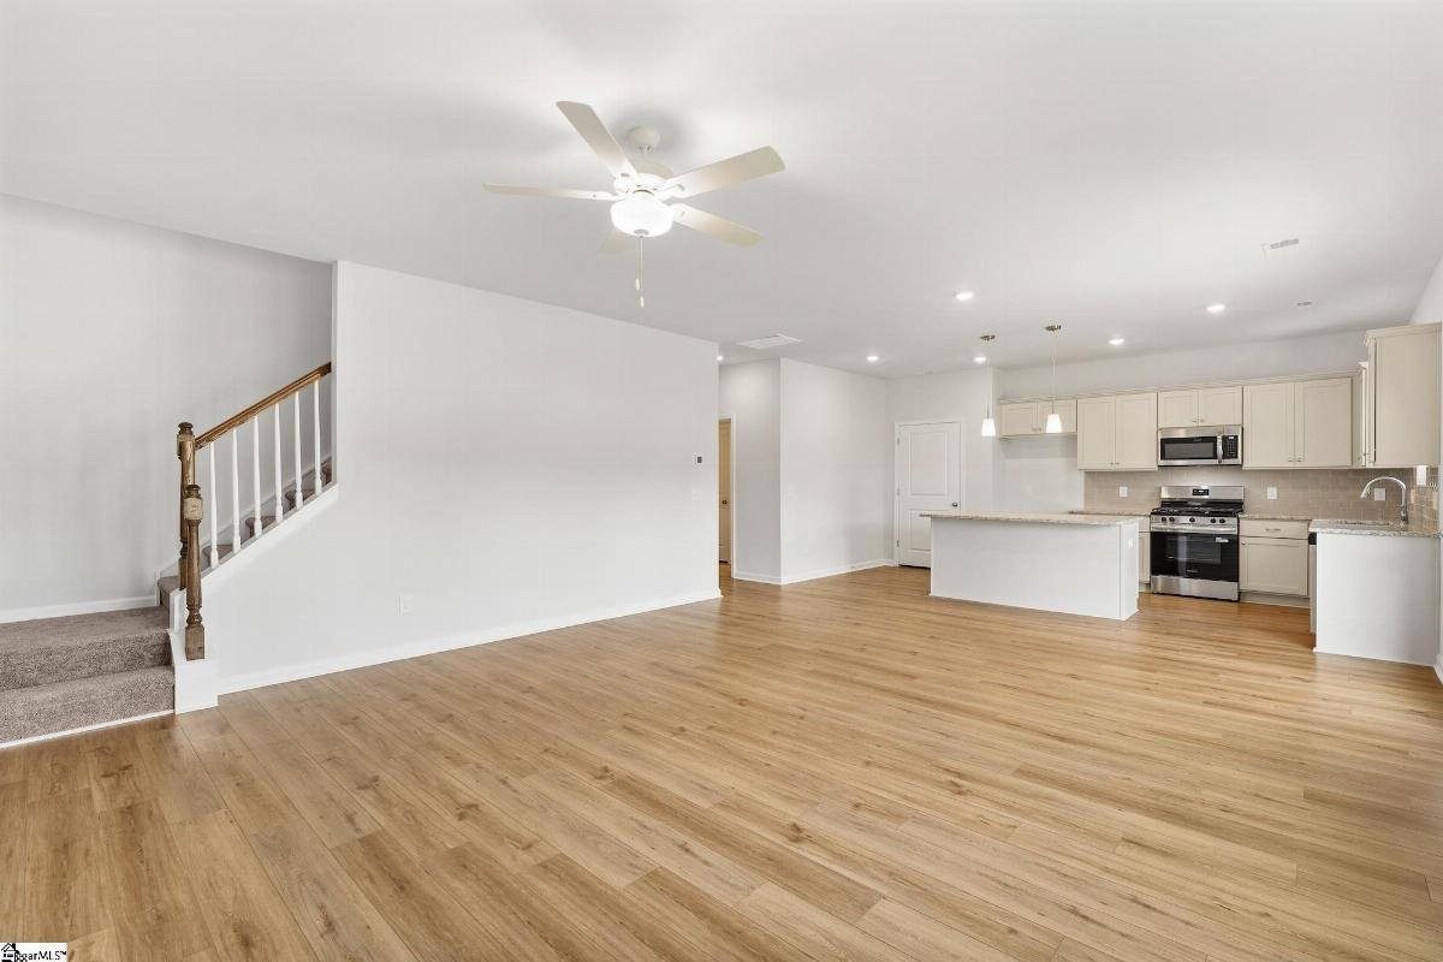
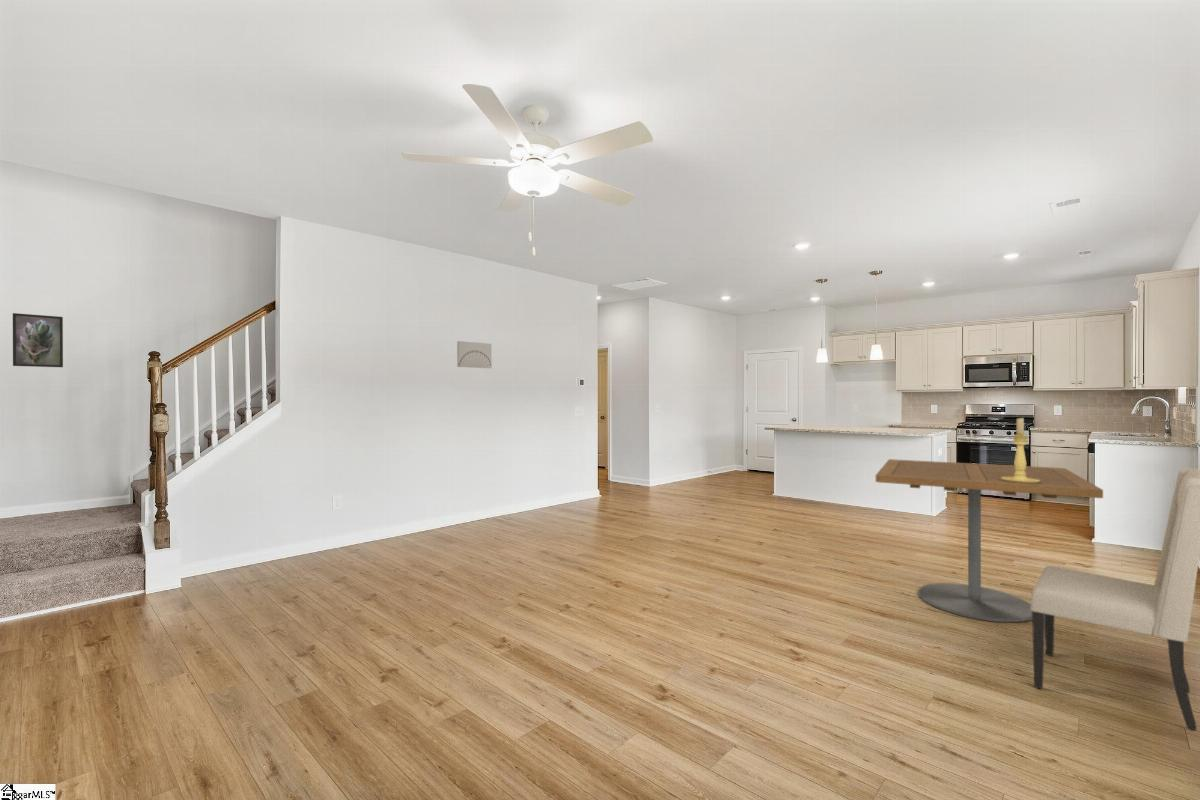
+ dining table [875,458,1104,623]
+ chair [1030,467,1200,732]
+ wall art [456,340,492,369]
+ candle holder [1001,416,1040,483]
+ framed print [12,312,64,368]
